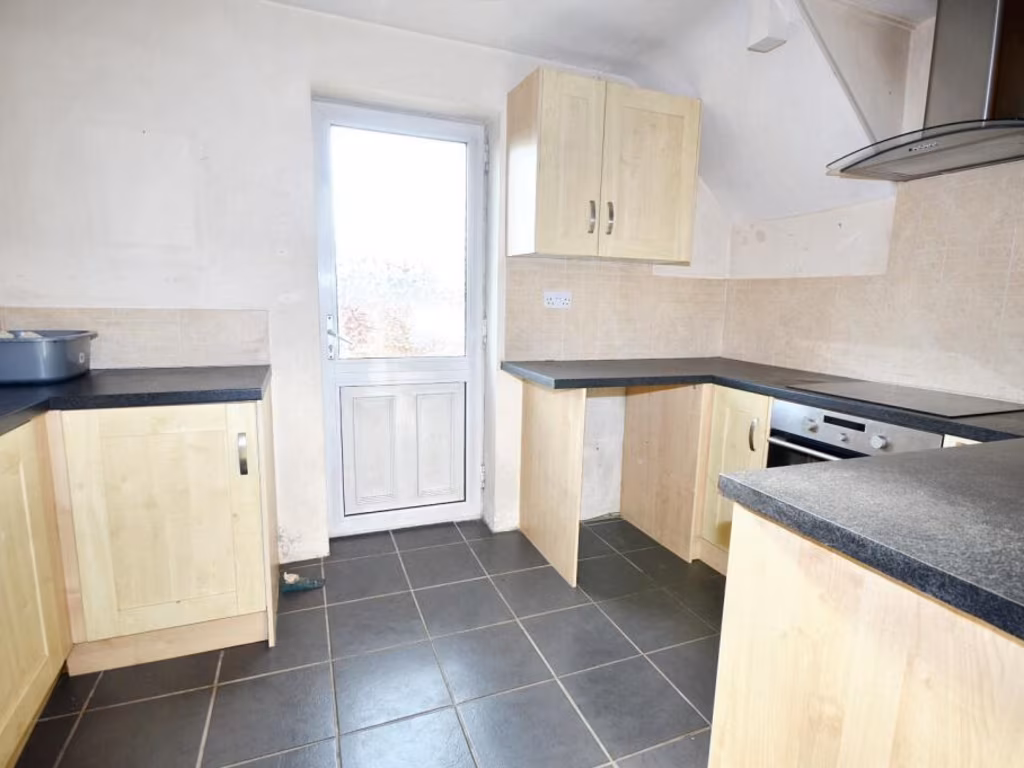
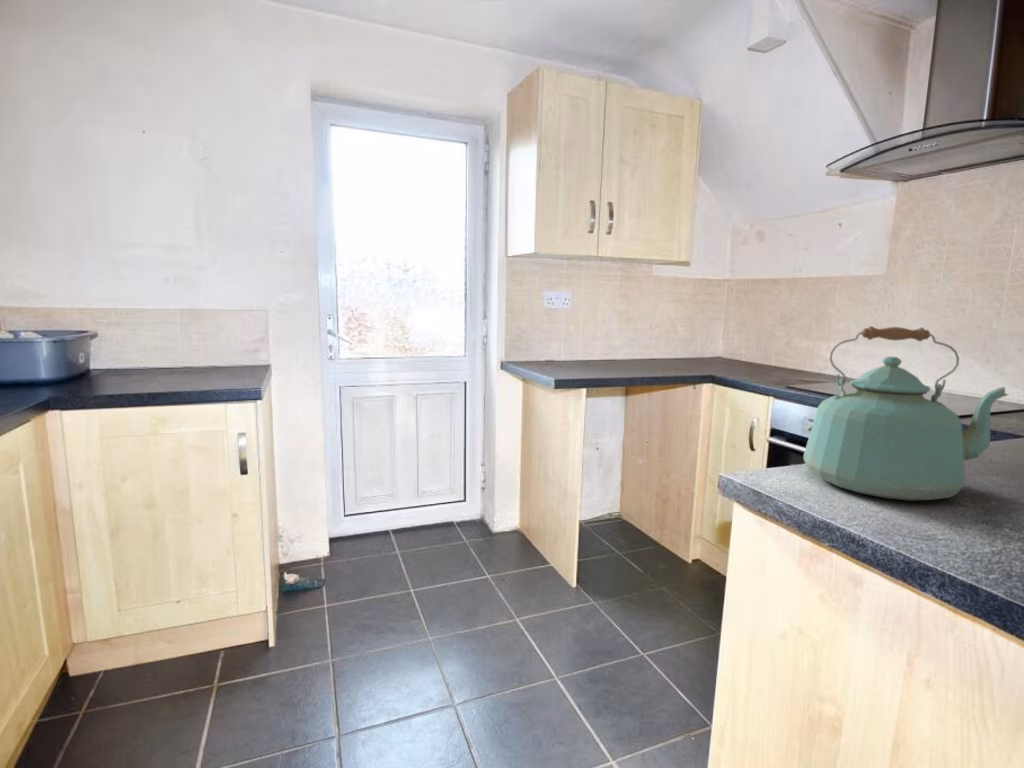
+ kettle [803,325,1009,502]
